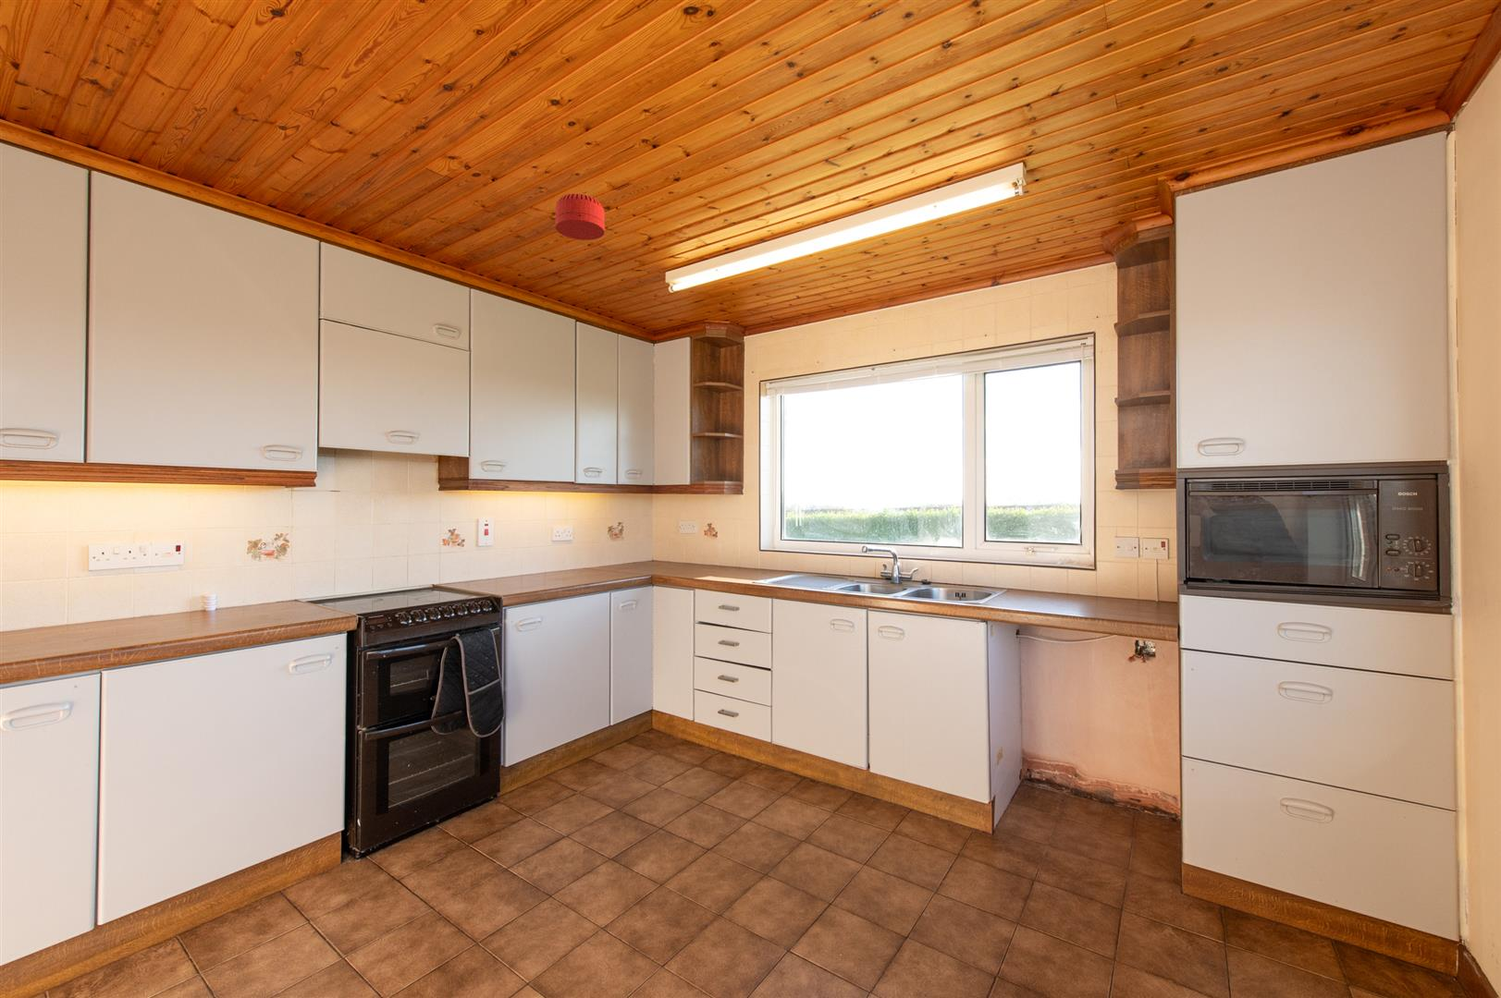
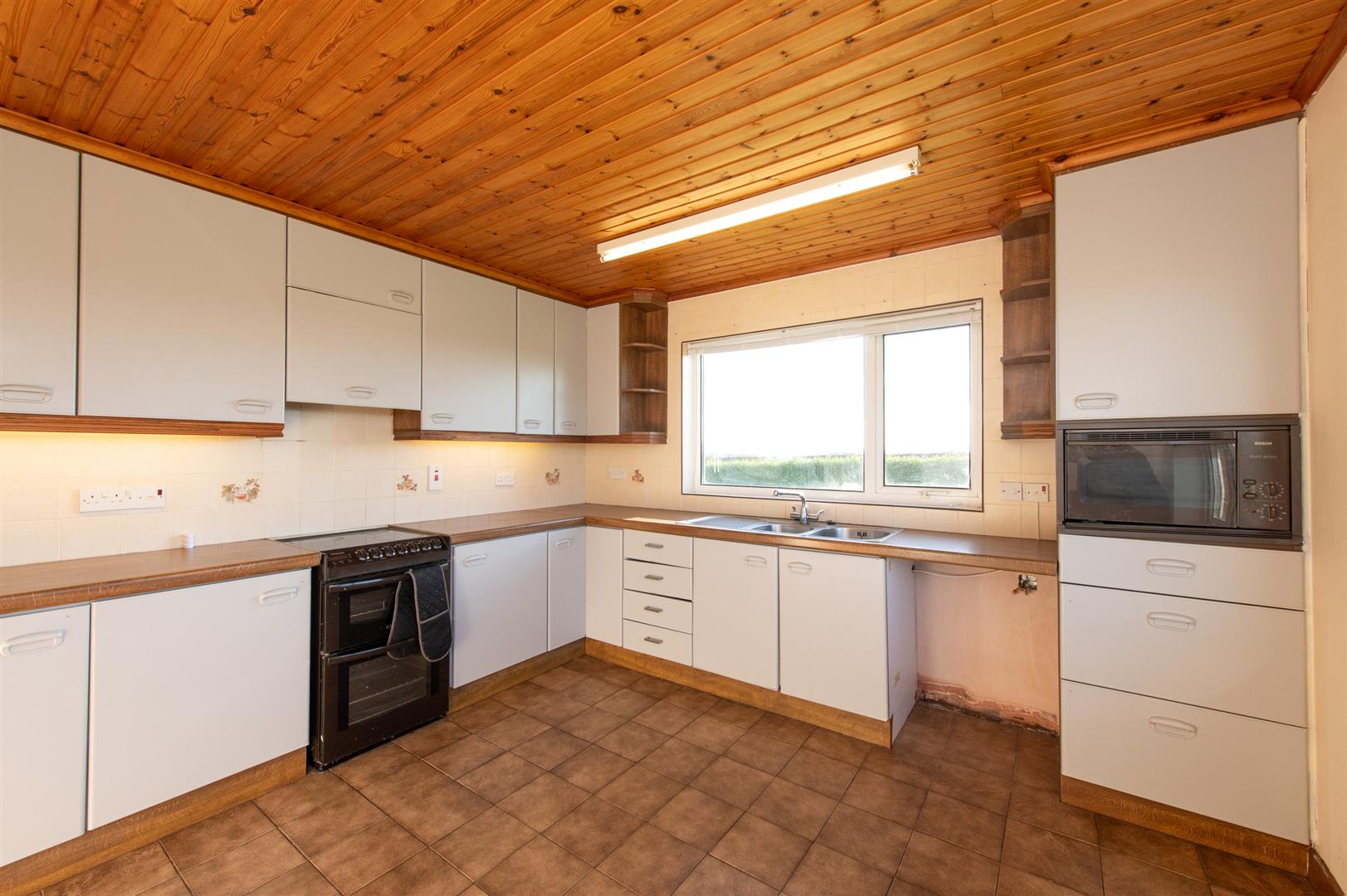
- smoke detector [555,193,606,242]
